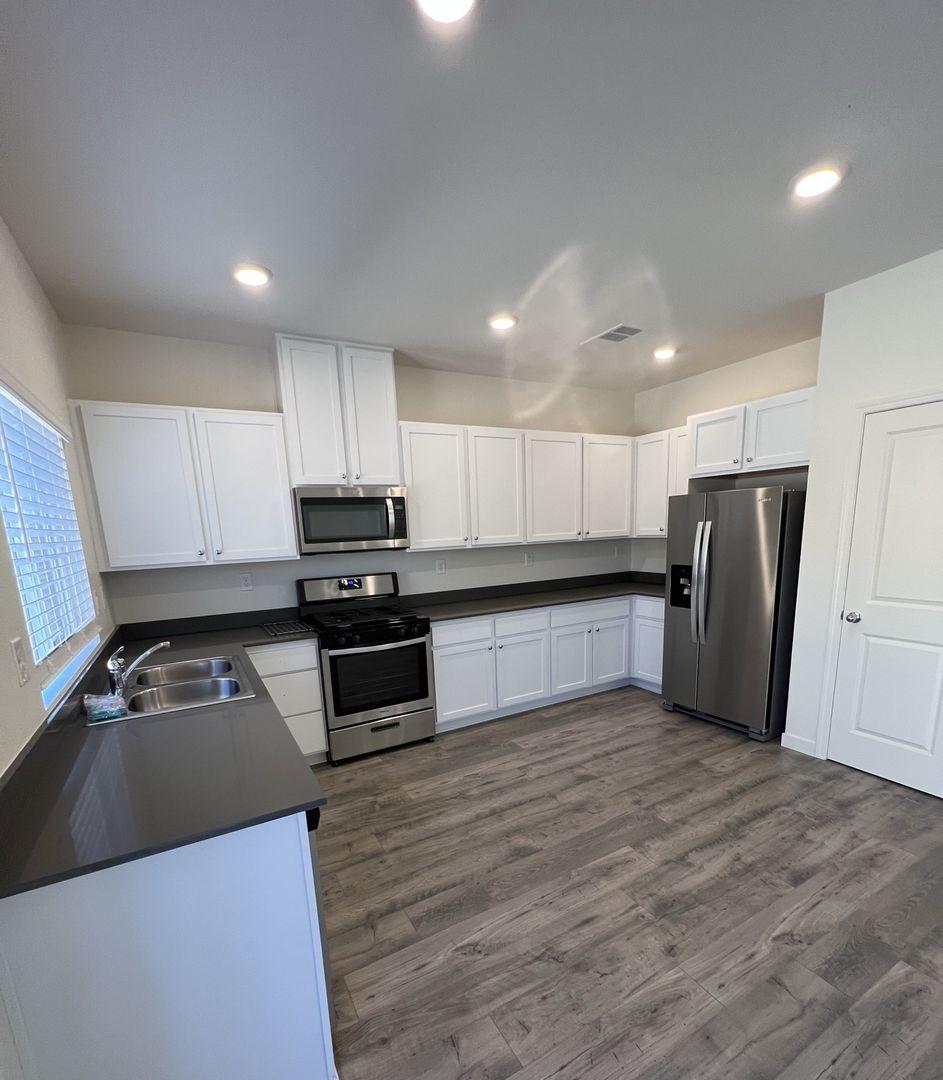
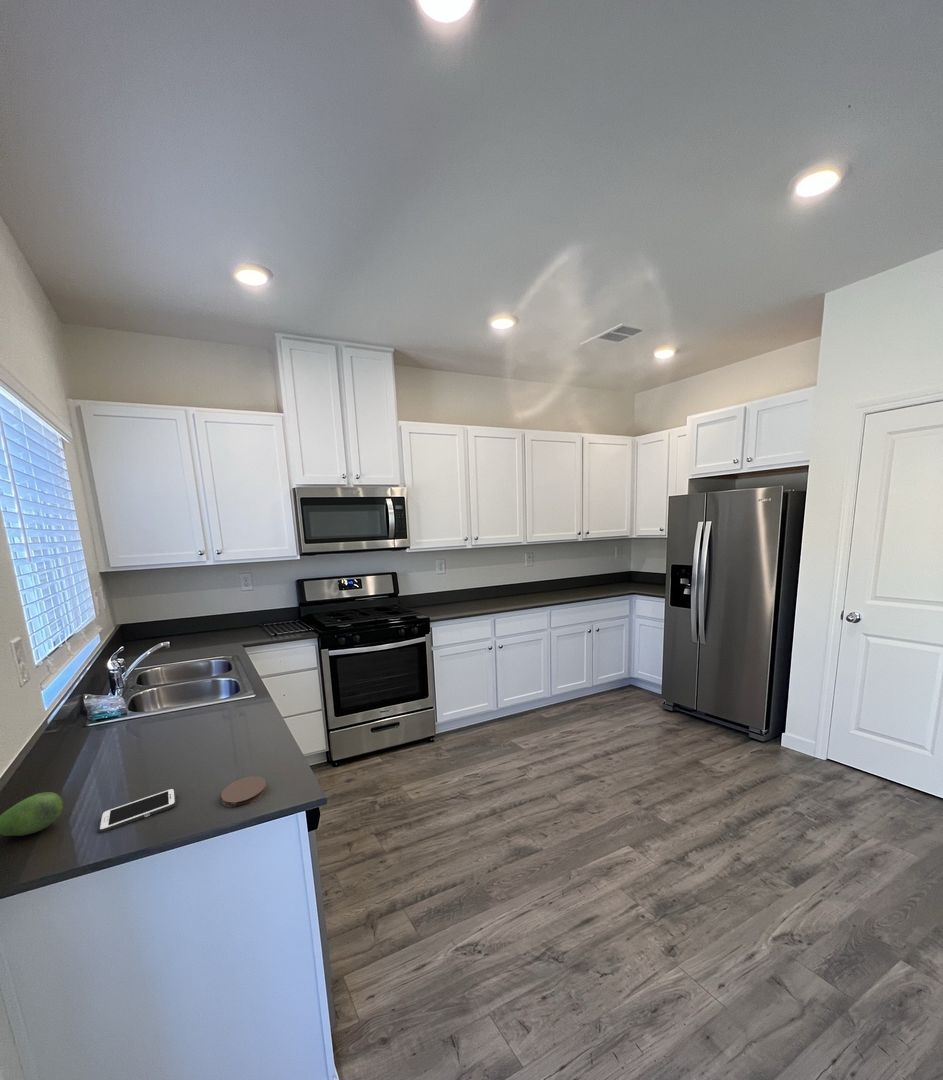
+ coaster [220,775,267,808]
+ fruit [0,791,64,837]
+ cell phone [97,787,177,834]
